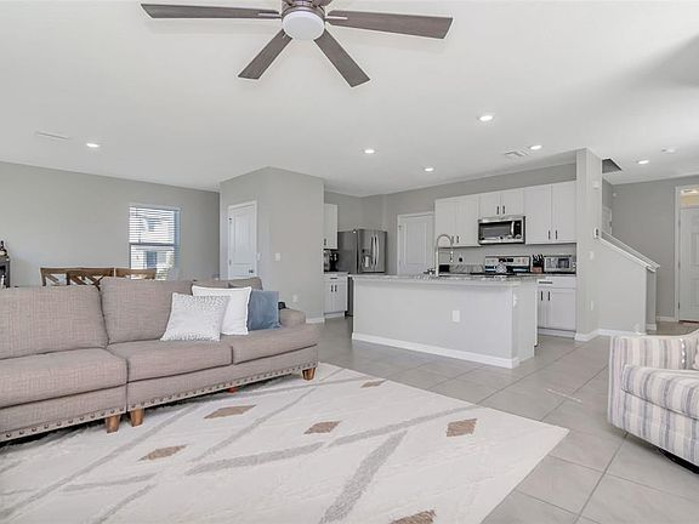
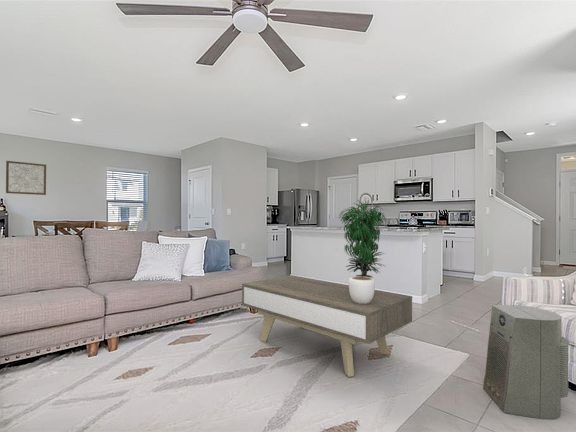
+ wall art [5,160,47,196]
+ coffee table [241,274,413,378]
+ fan [482,304,569,420]
+ potted plant [337,198,387,304]
